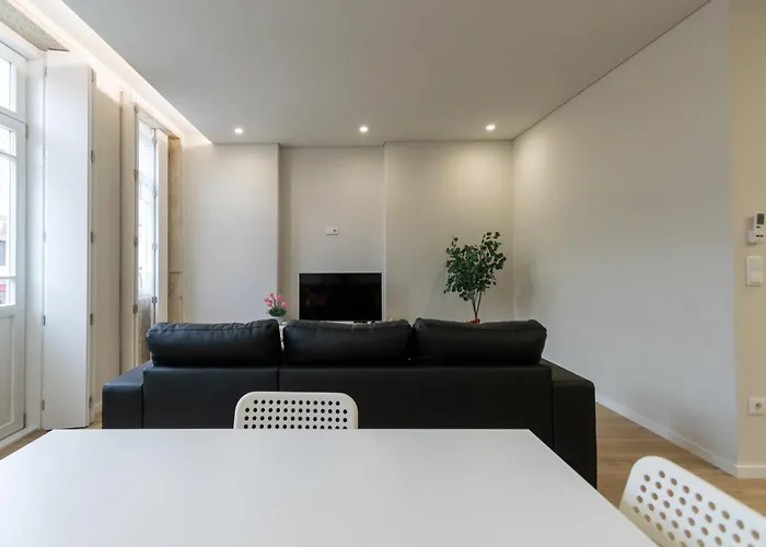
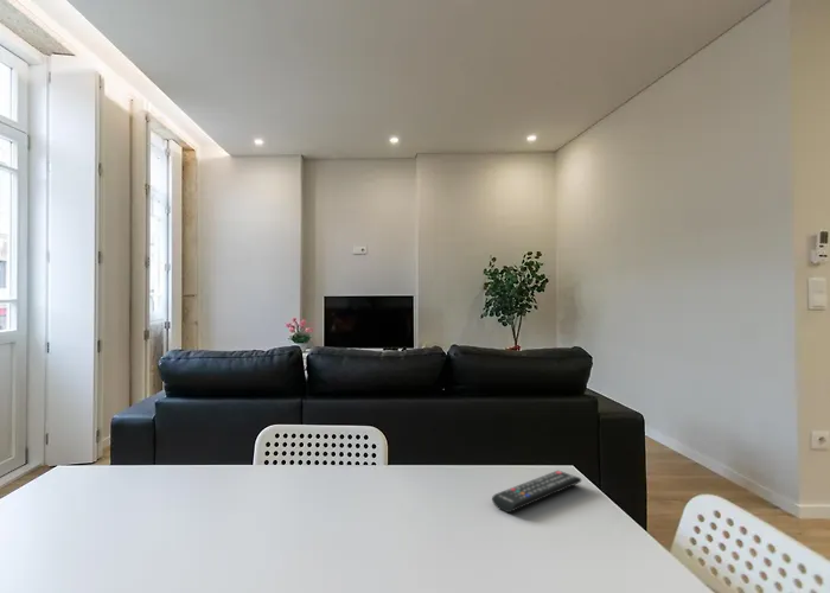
+ remote control [491,470,582,514]
